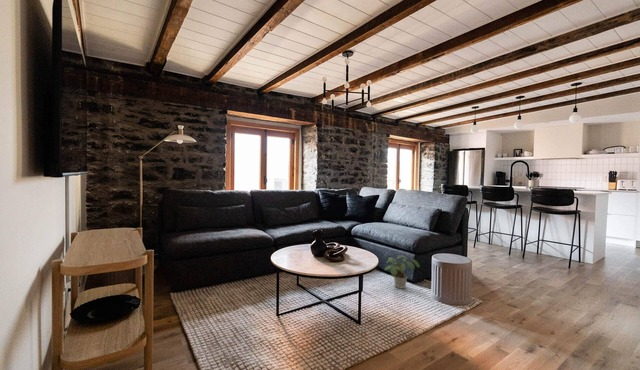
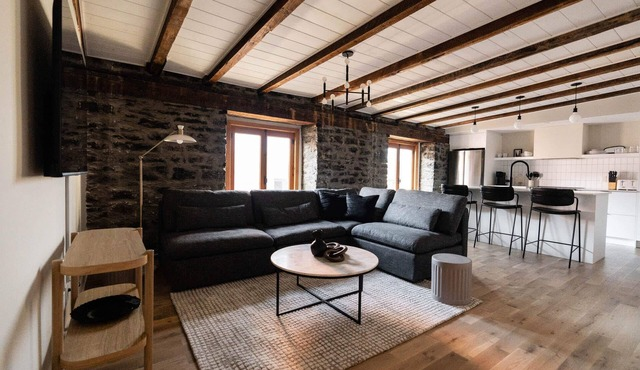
- potted plant [384,254,421,290]
